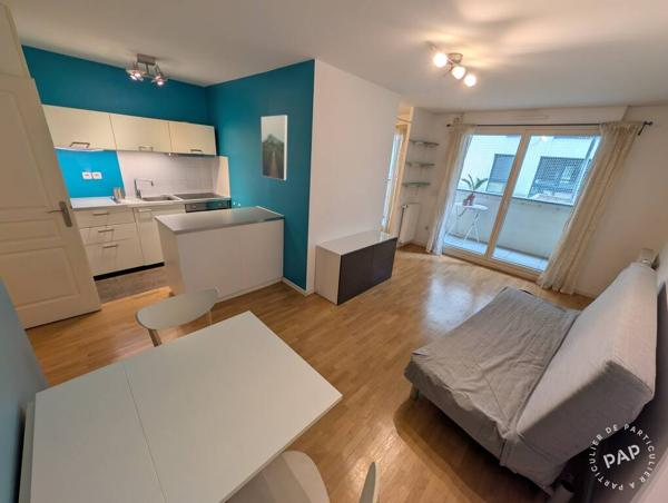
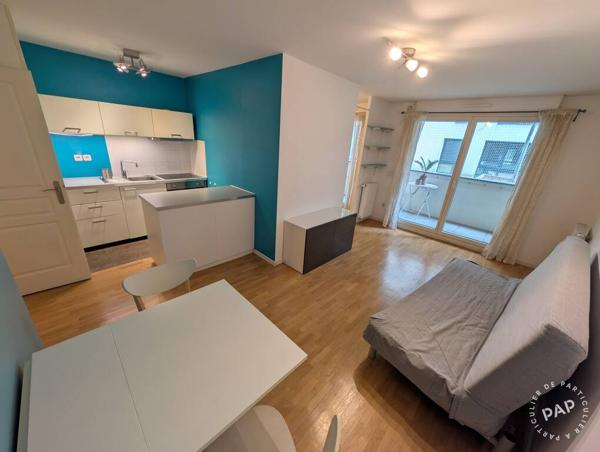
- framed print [261,114,288,181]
